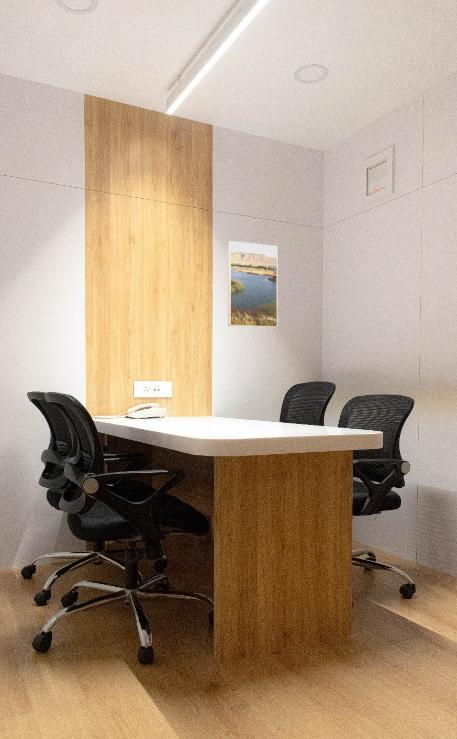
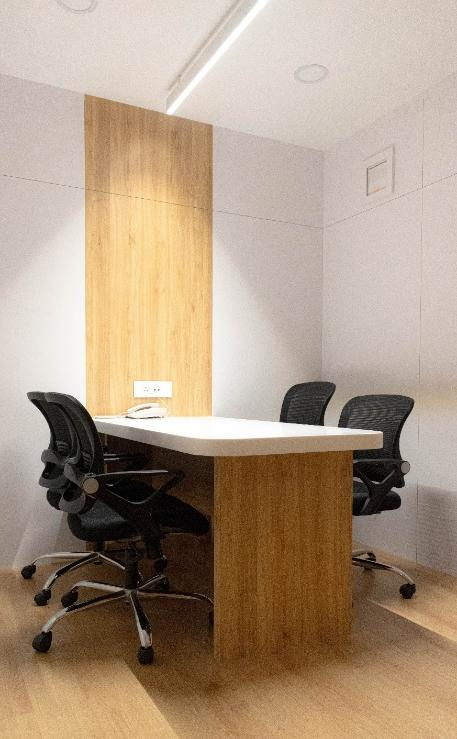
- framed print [227,240,279,328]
